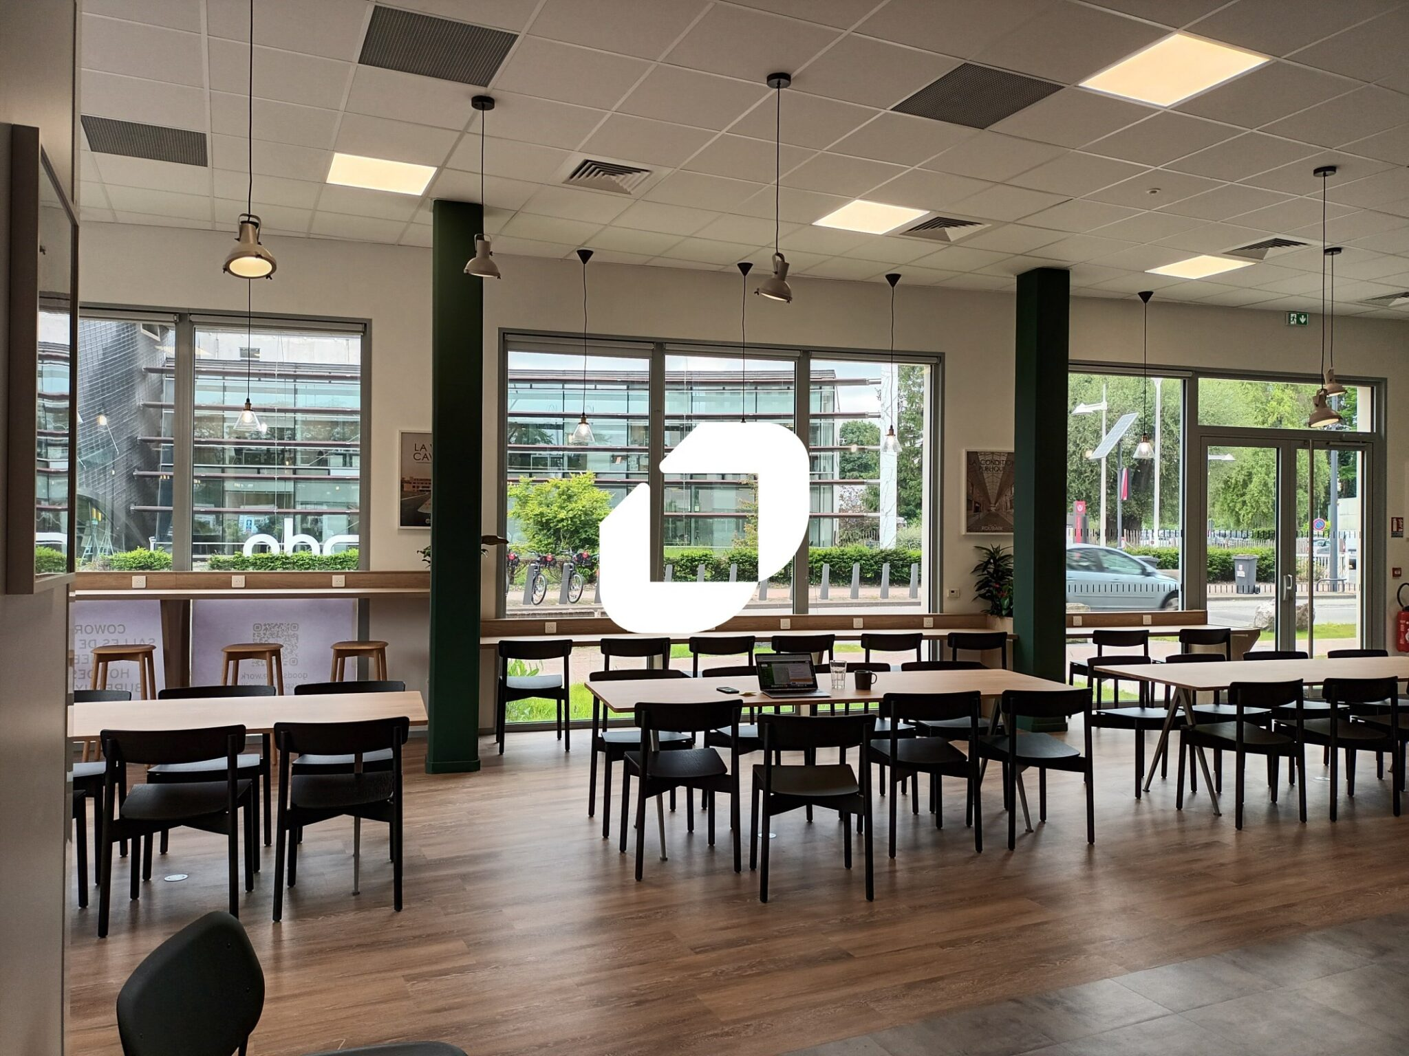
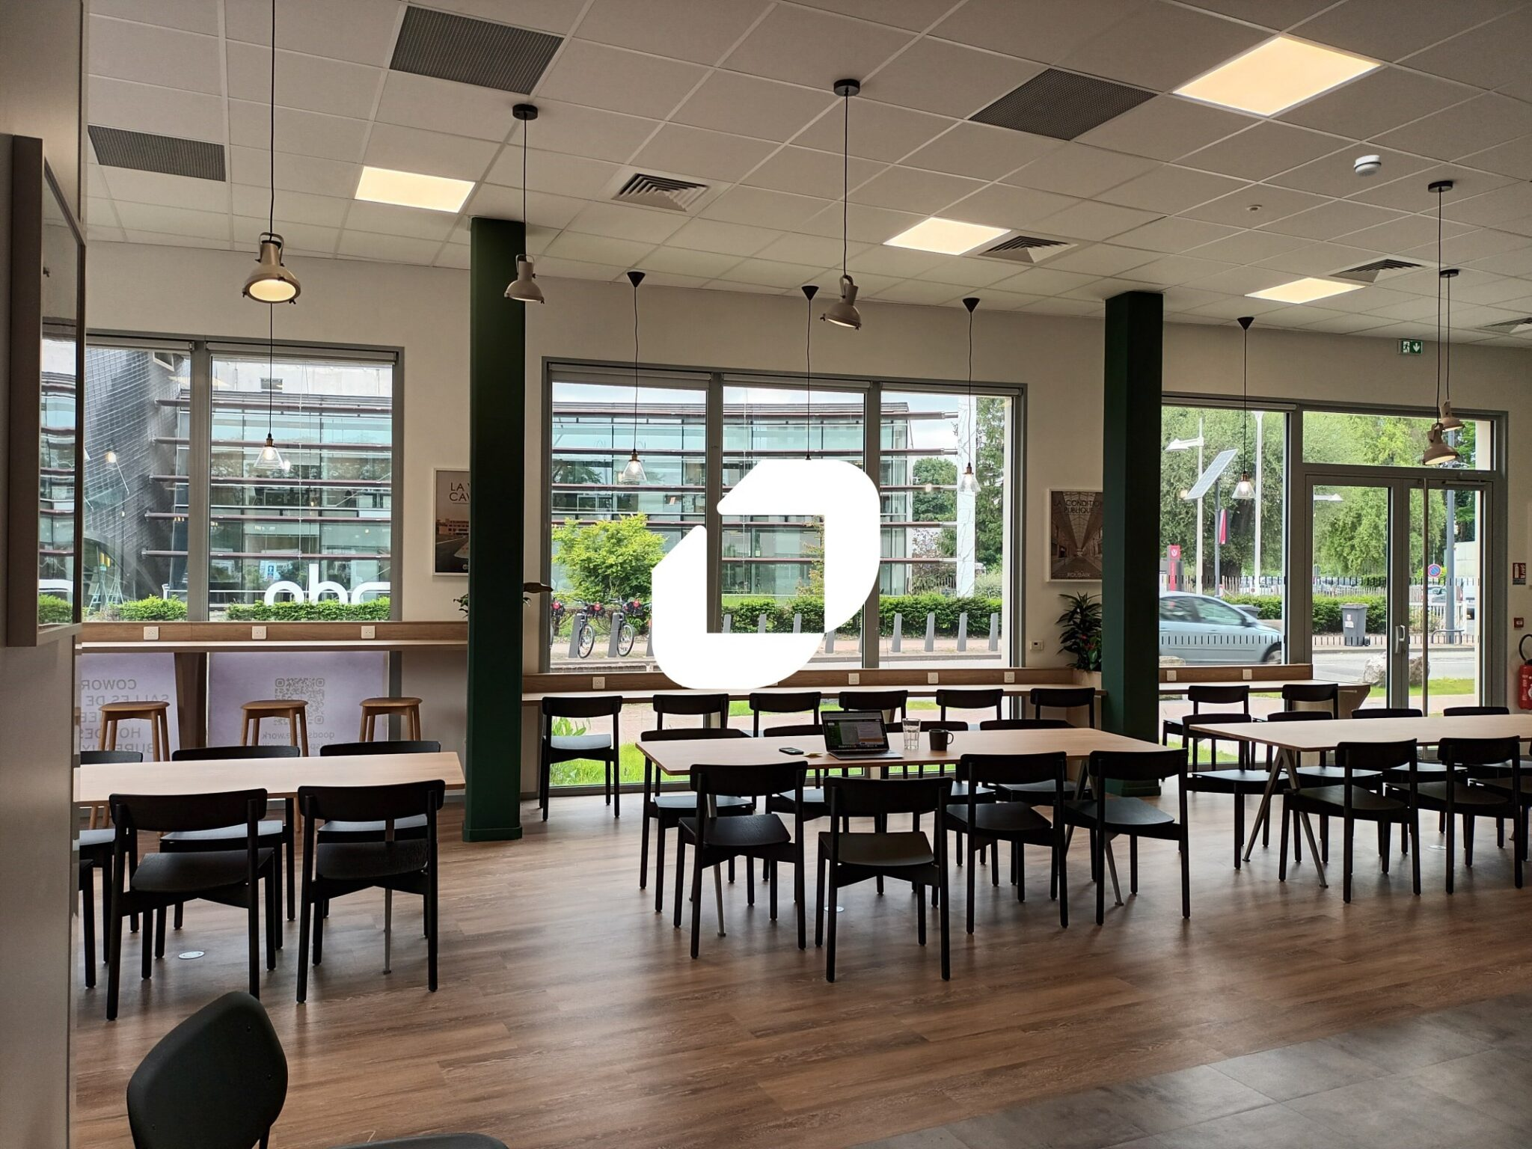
+ smoke detector [1353,154,1382,177]
